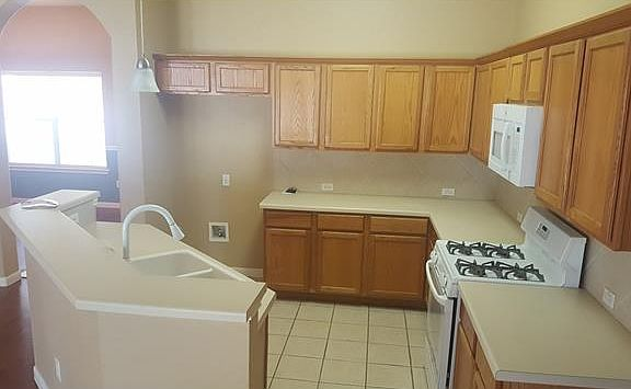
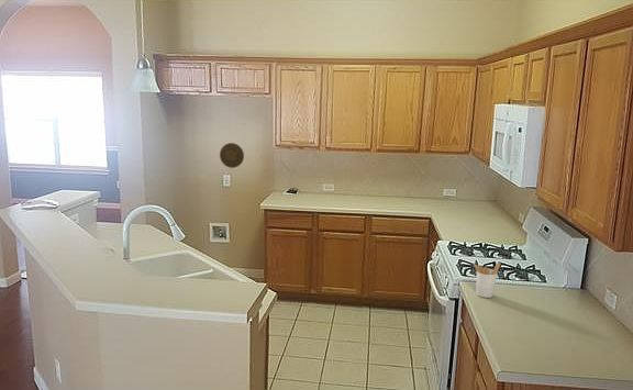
+ utensil holder [471,261,501,299]
+ decorative plate [219,142,245,169]
